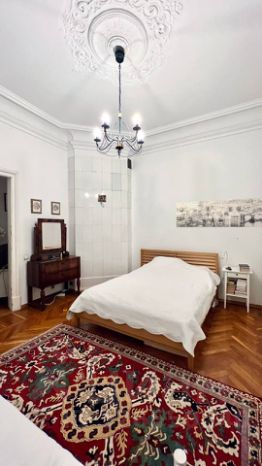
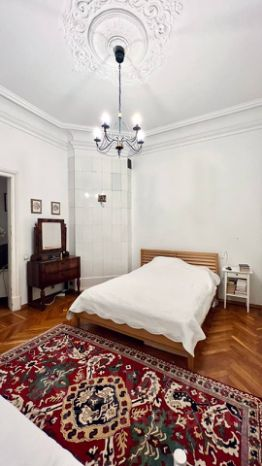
- wall art [175,197,262,228]
